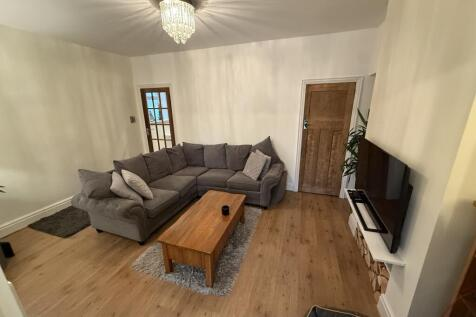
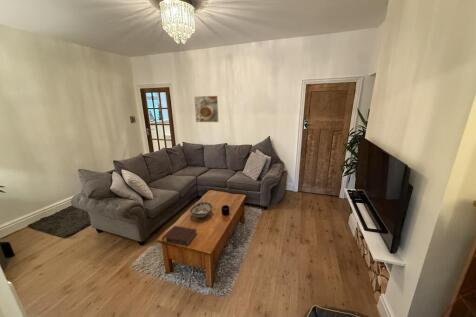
+ book [161,225,198,247]
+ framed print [193,95,220,123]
+ decorative bowl [189,201,213,219]
